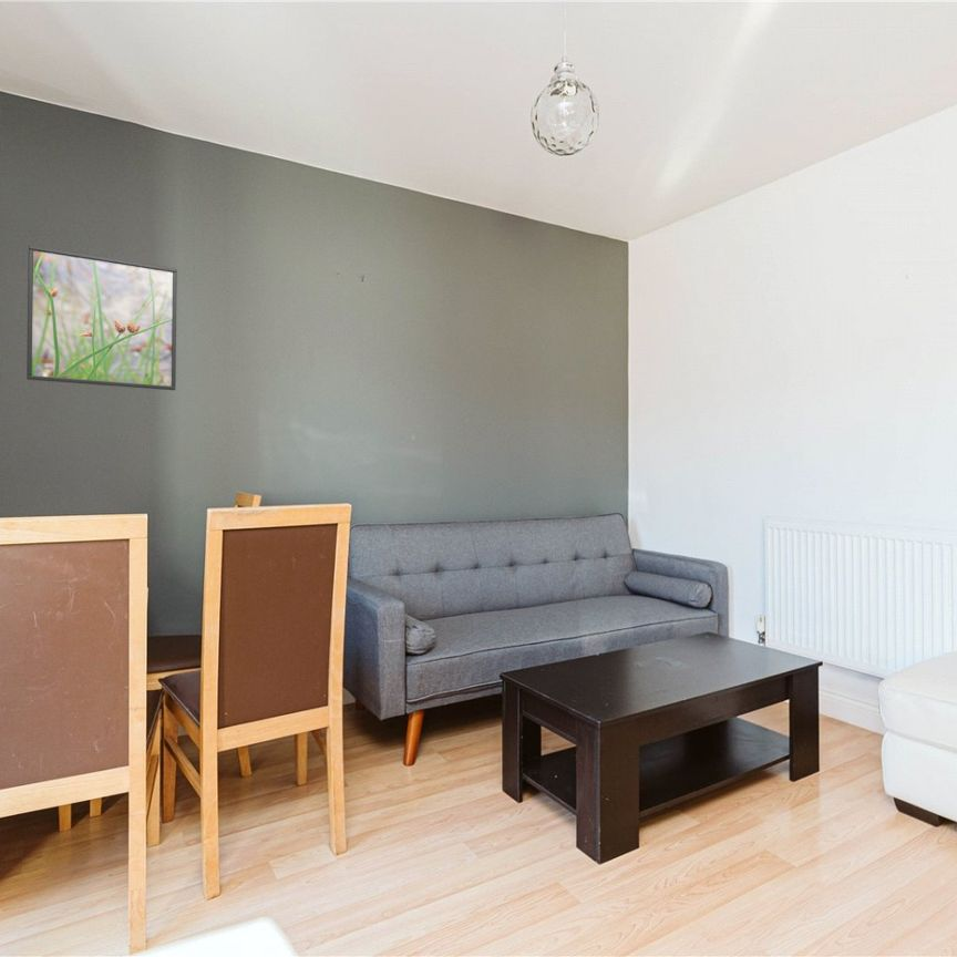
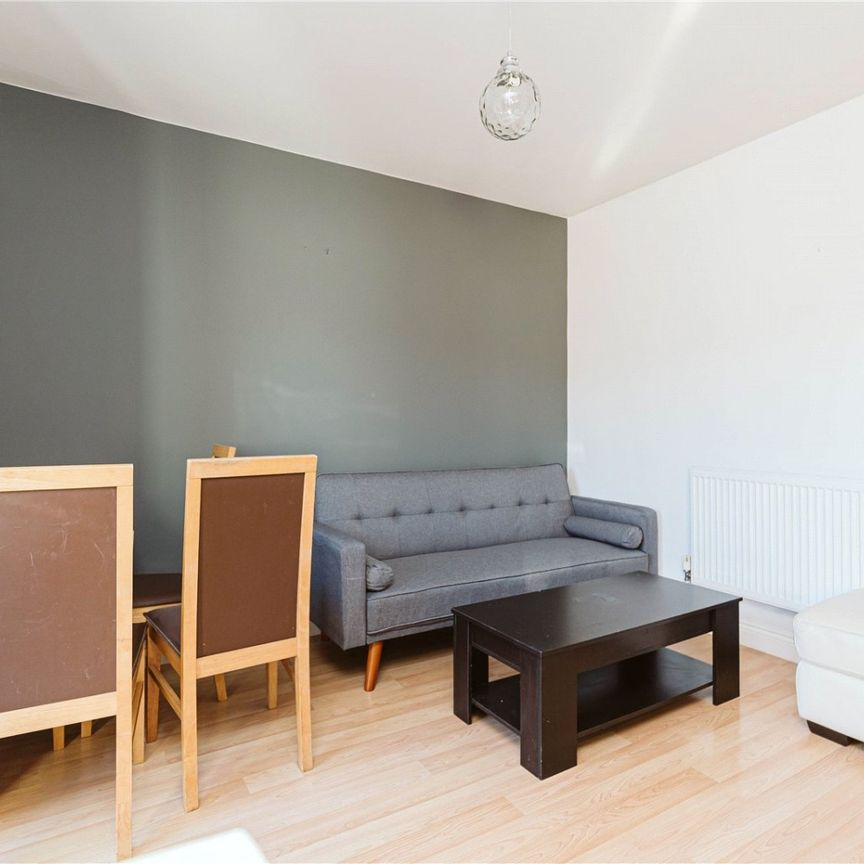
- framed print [25,244,178,391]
